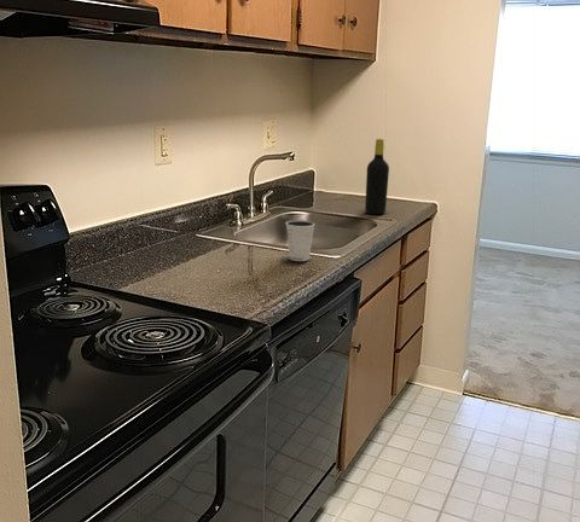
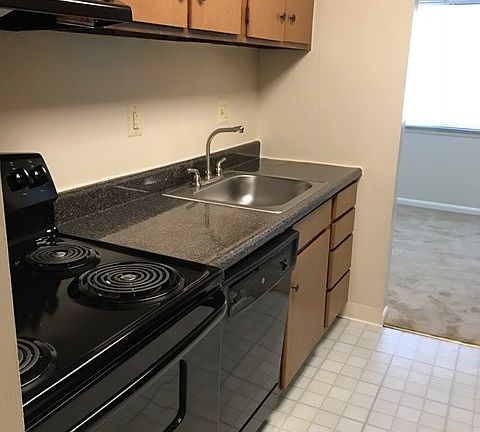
- dixie cup [285,219,315,262]
- bottle [364,138,390,215]
